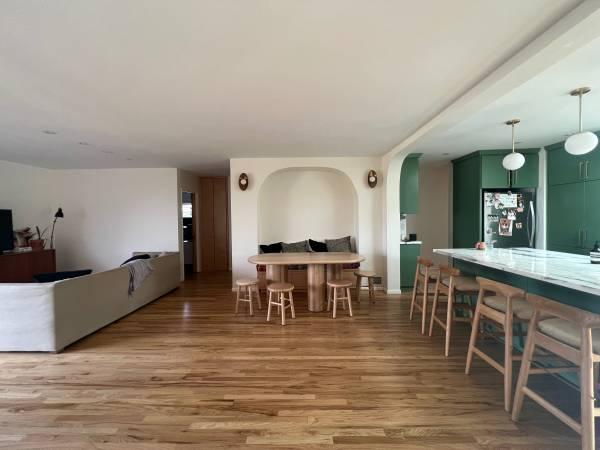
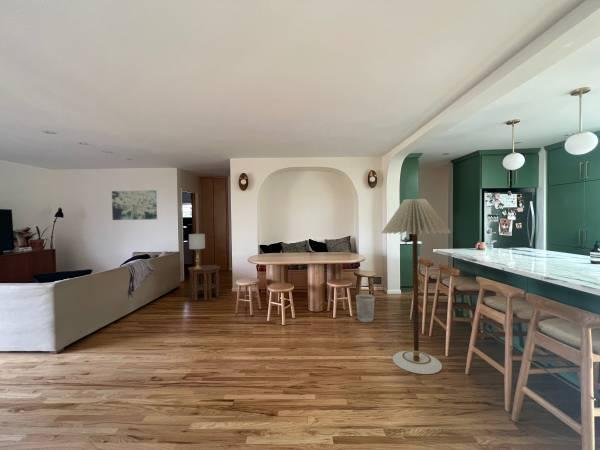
+ floor lamp [381,198,453,375]
+ side table [187,264,221,301]
+ lamp [188,232,206,269]
+ wall art [111,189,158,221]
+ wastebasket [355,293,376,323]
